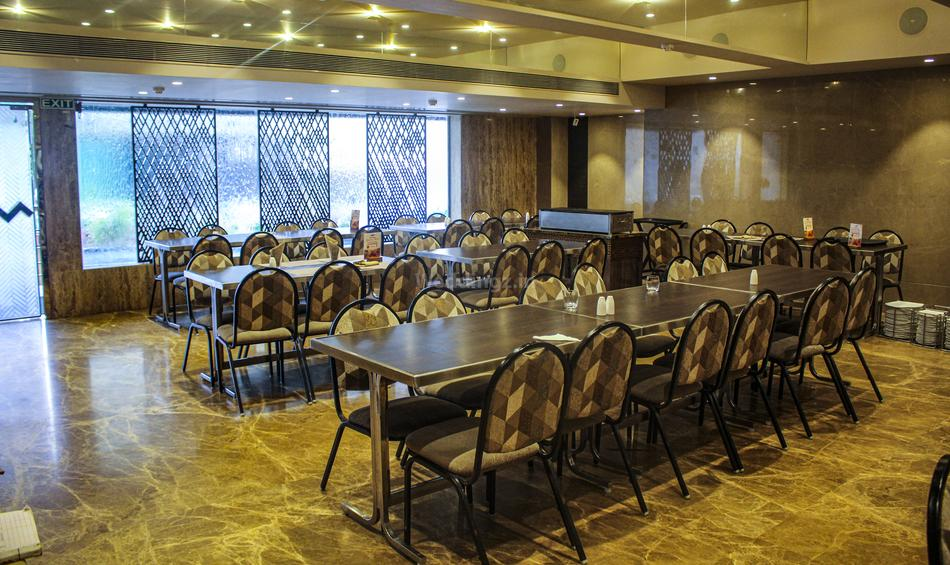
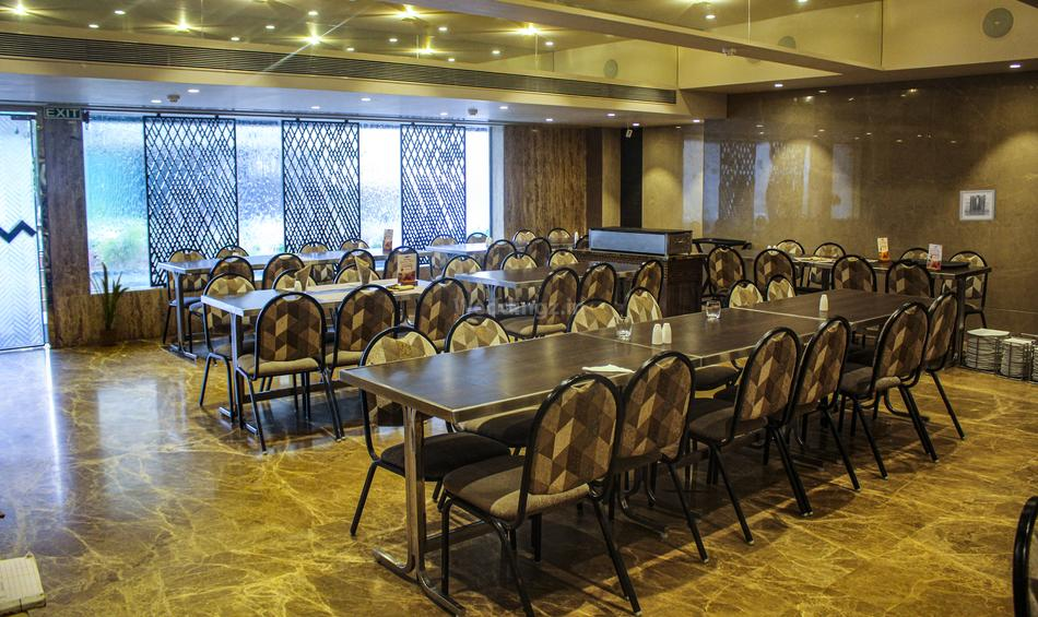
+ wall art [958,189,996,222]
+ house plant [81,261,131,347]
